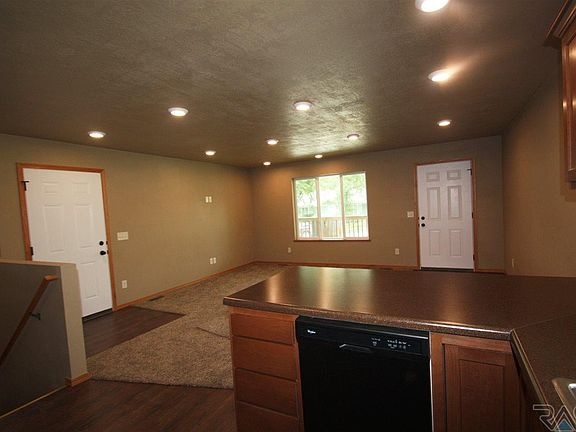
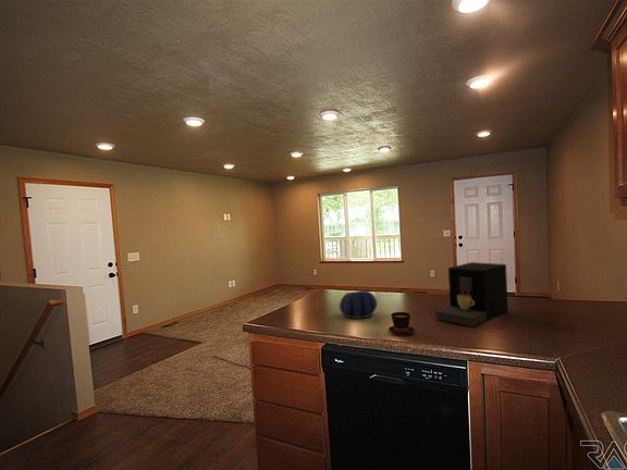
+ decorative bowl [339,289,379,320]
+ teacup [388,311,416,335]
+ coffee maker [434,261,509,327]
